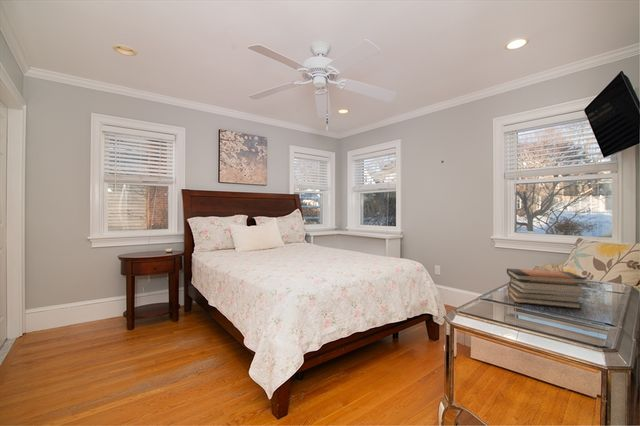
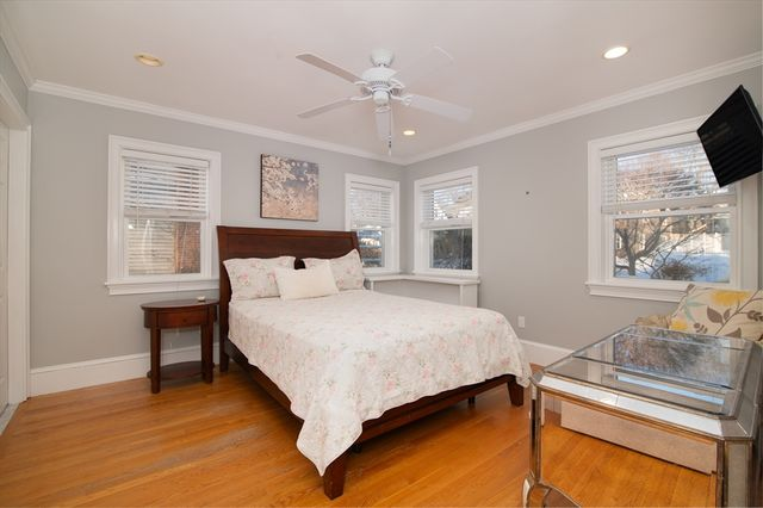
- book stack [506,268,588,310]
